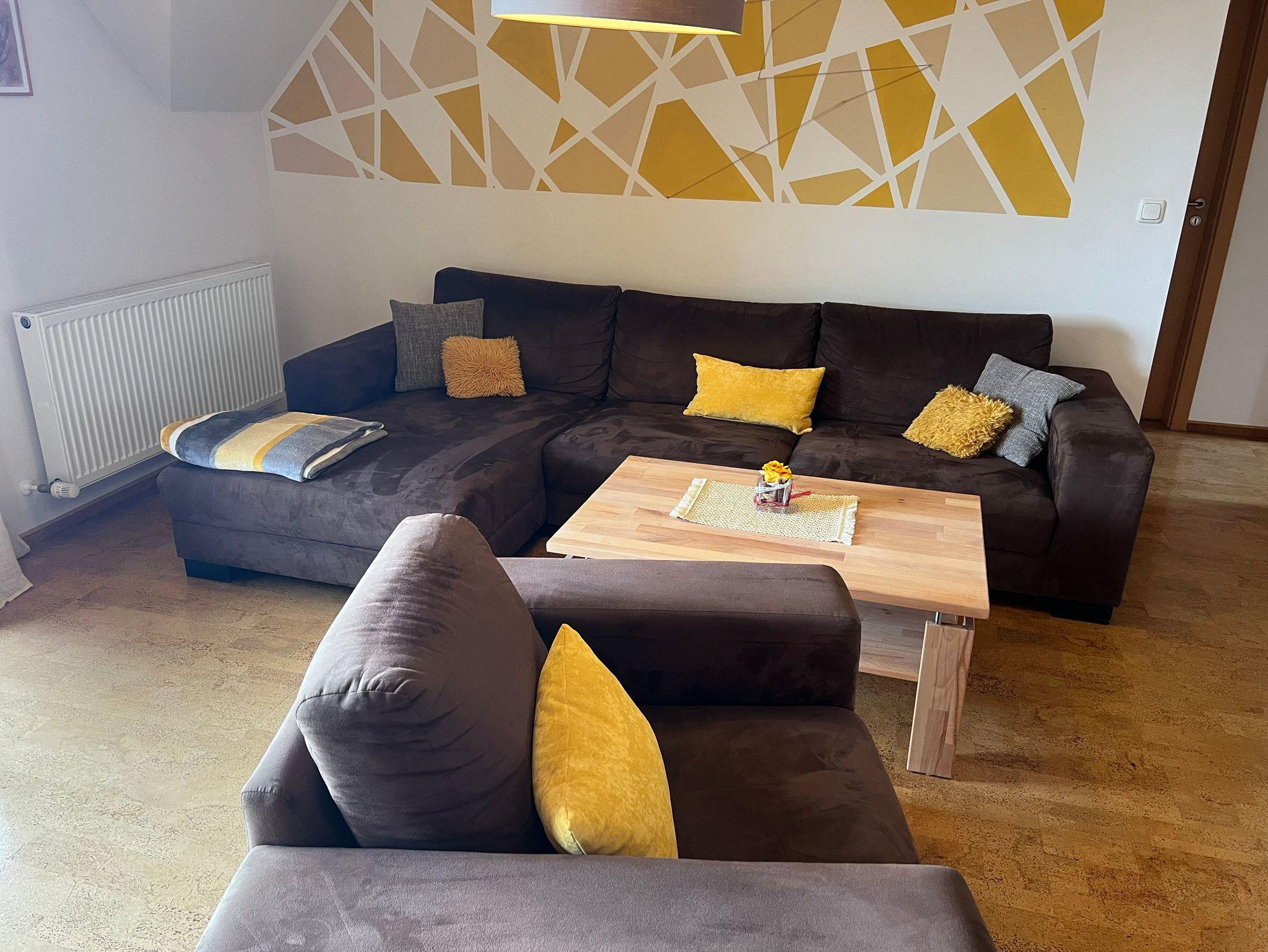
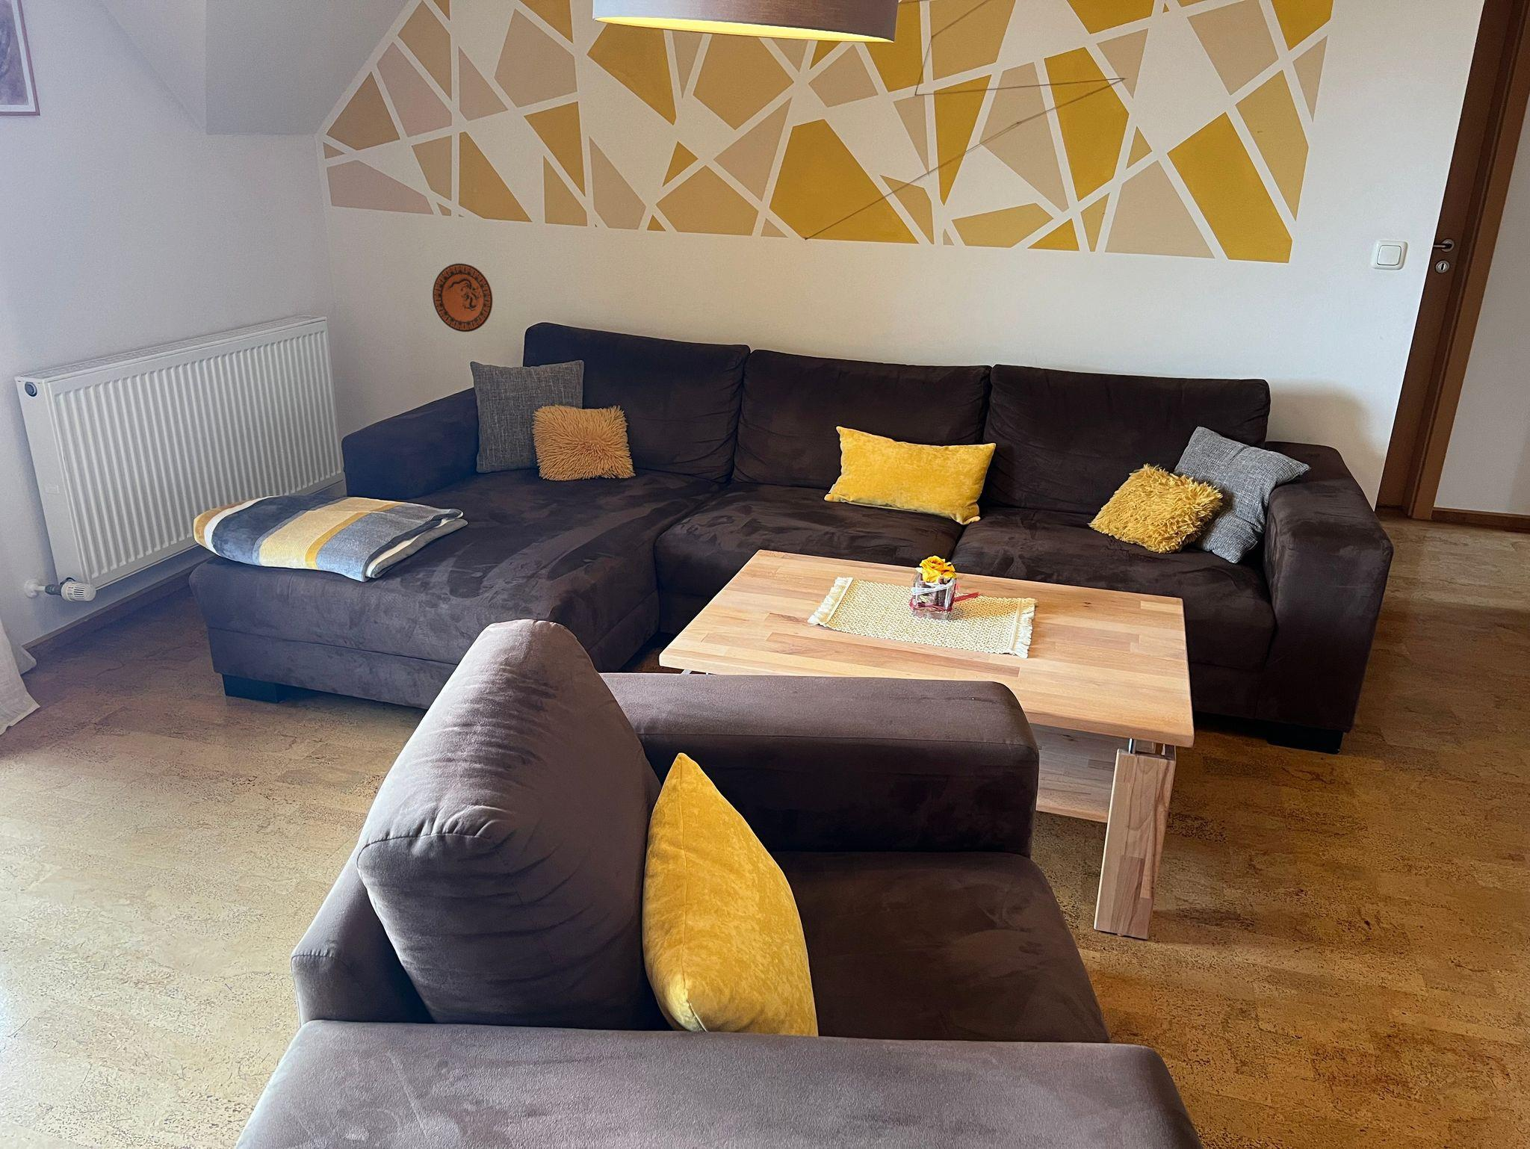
+ decorative plate [432,263,494,332]
